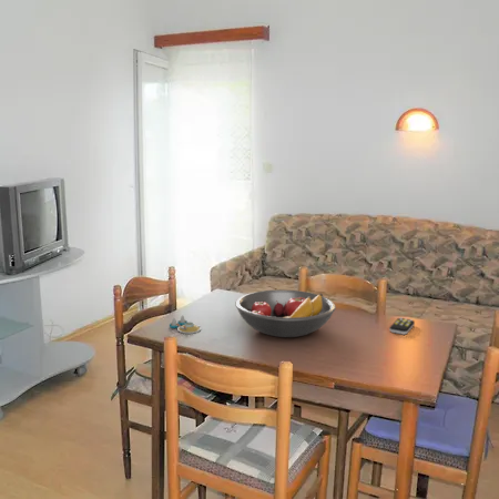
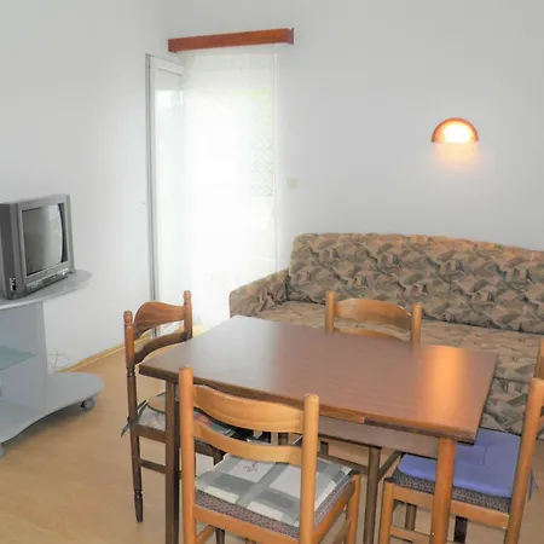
- remote control [388,316,416,336]
- fruit bowl [234,288,337,338]
- salt and pepper shaker set [169,314,202,335]
